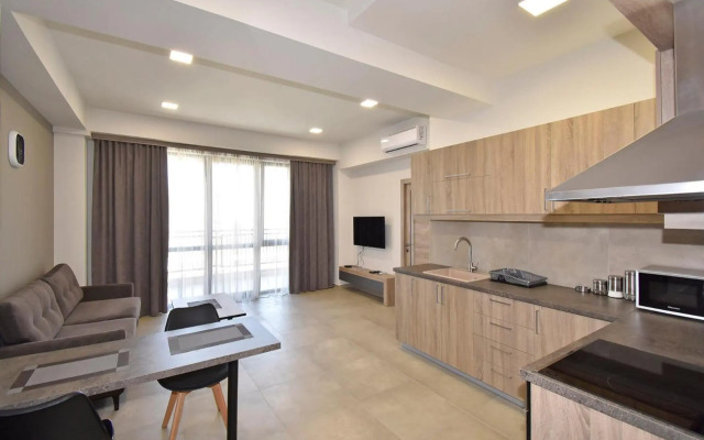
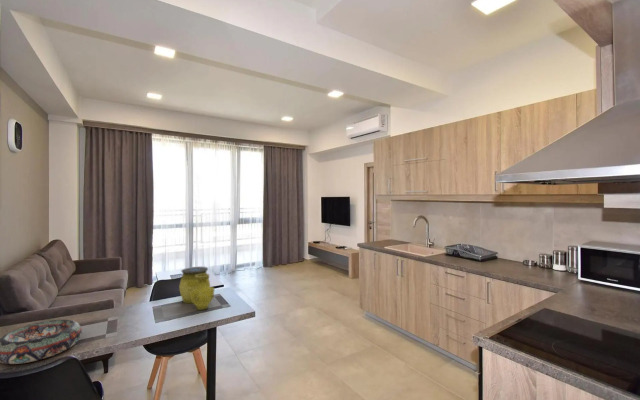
+ decorative vase [178,266,215,311]
+ decorative bowl [0,319,83,365]
